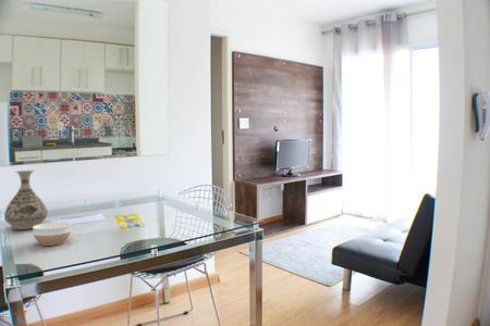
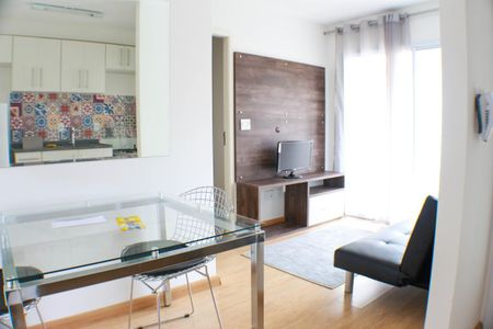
- bowl [32,222,73,247]
- vase [3,170,48,230]
